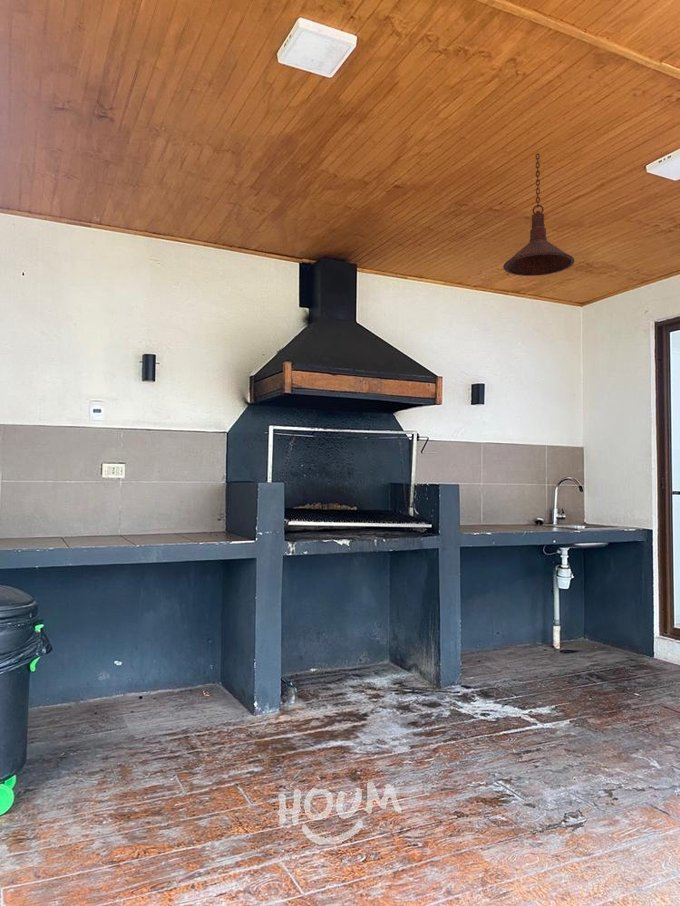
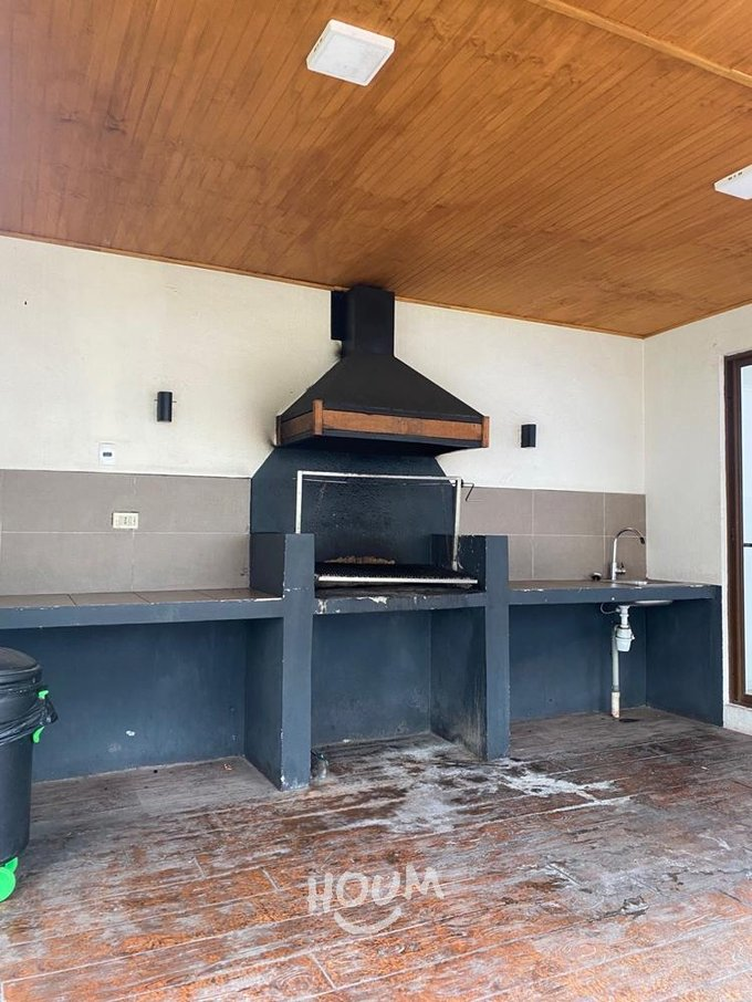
- pendant light [502,152,575,277]
